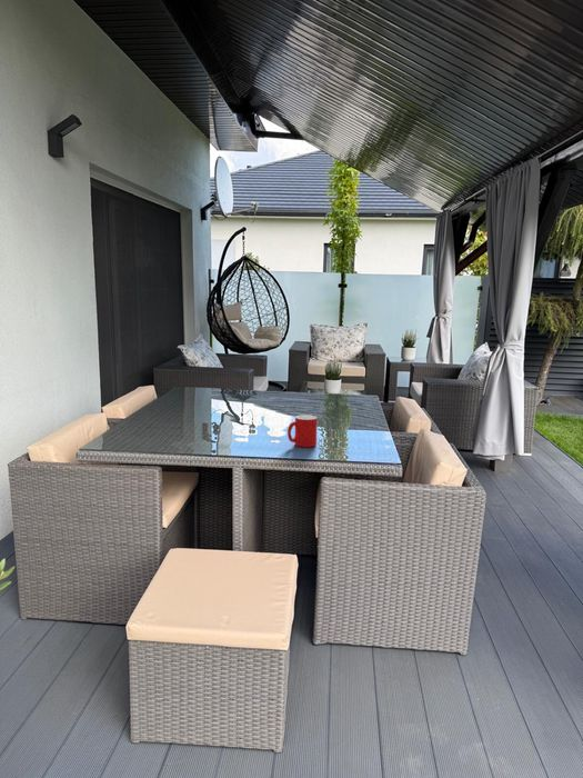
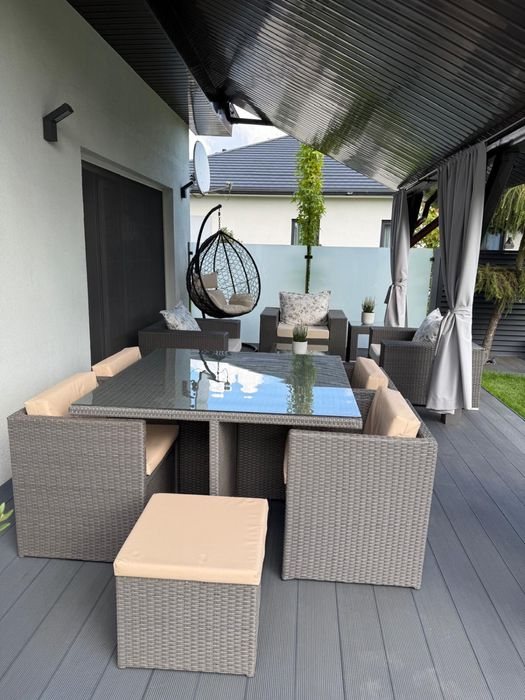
- cup [287,413,319,448]
